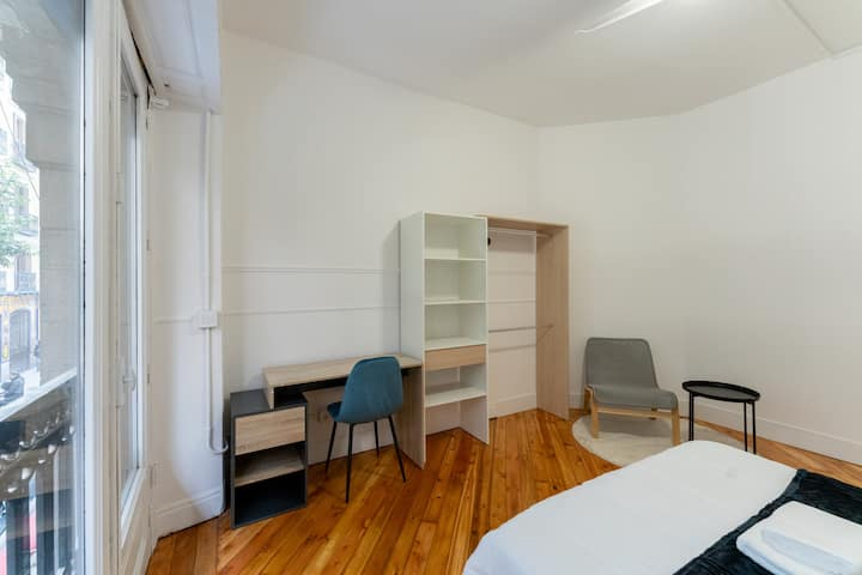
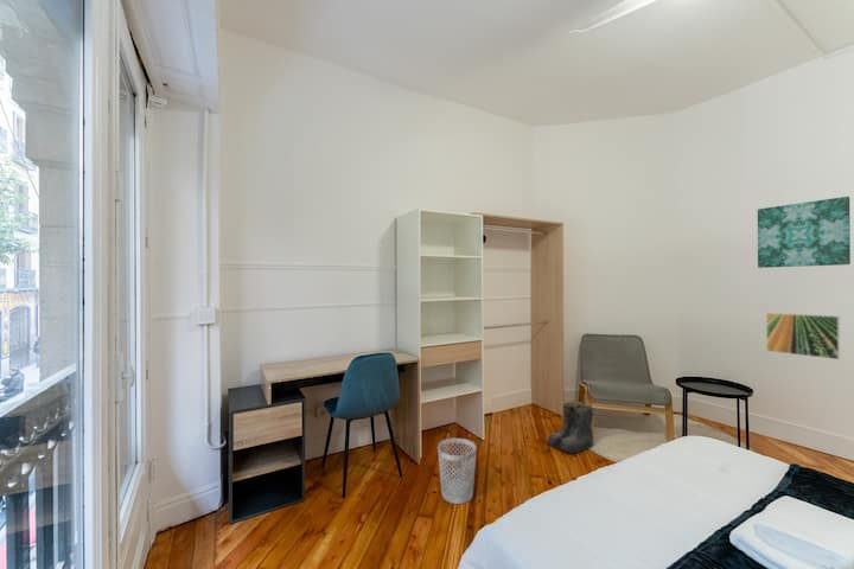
+ boots [546,401,594,454]
+ wall art [757,196,852,269]
+ wastebasket [436,437,478,505]
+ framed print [765,312,841,360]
